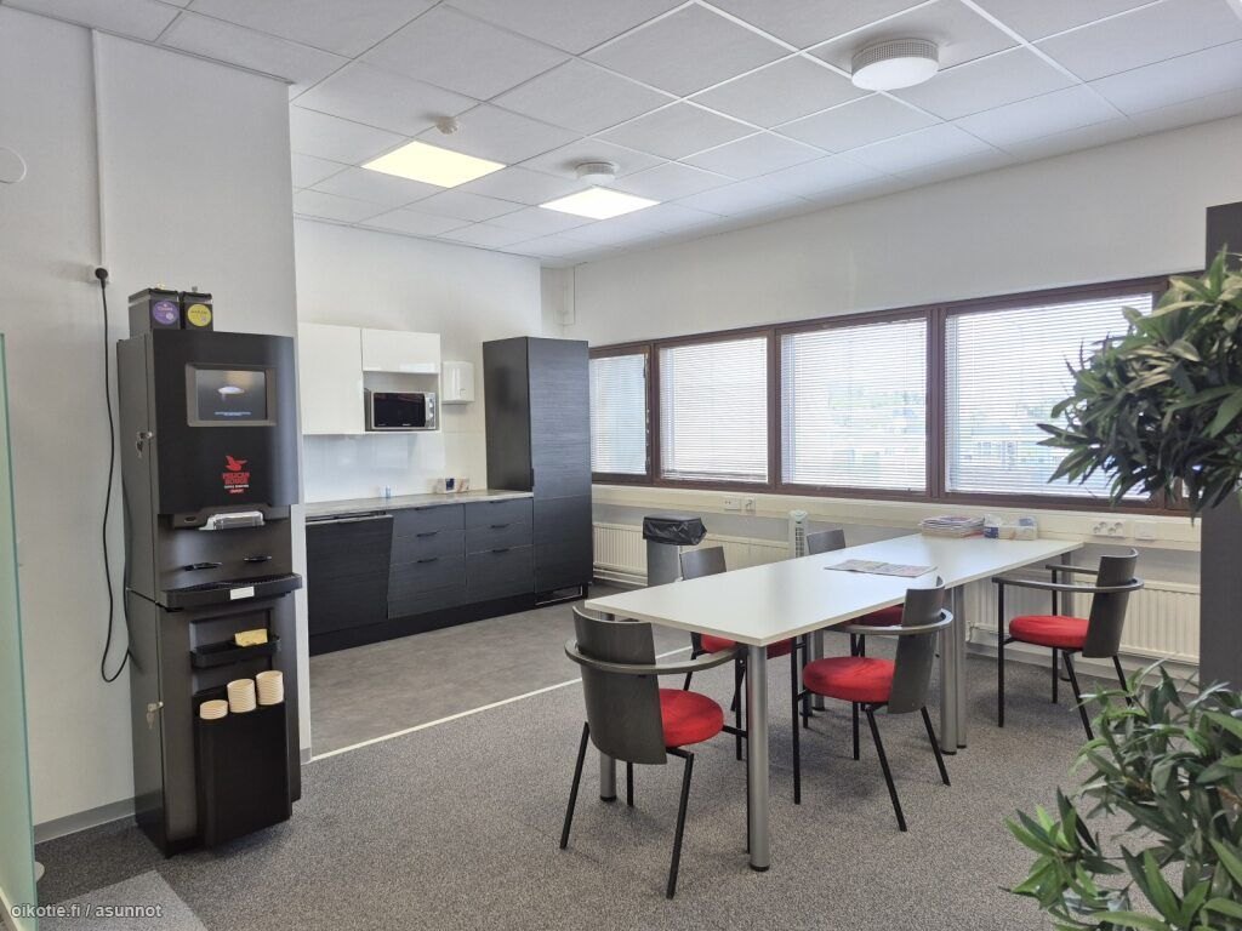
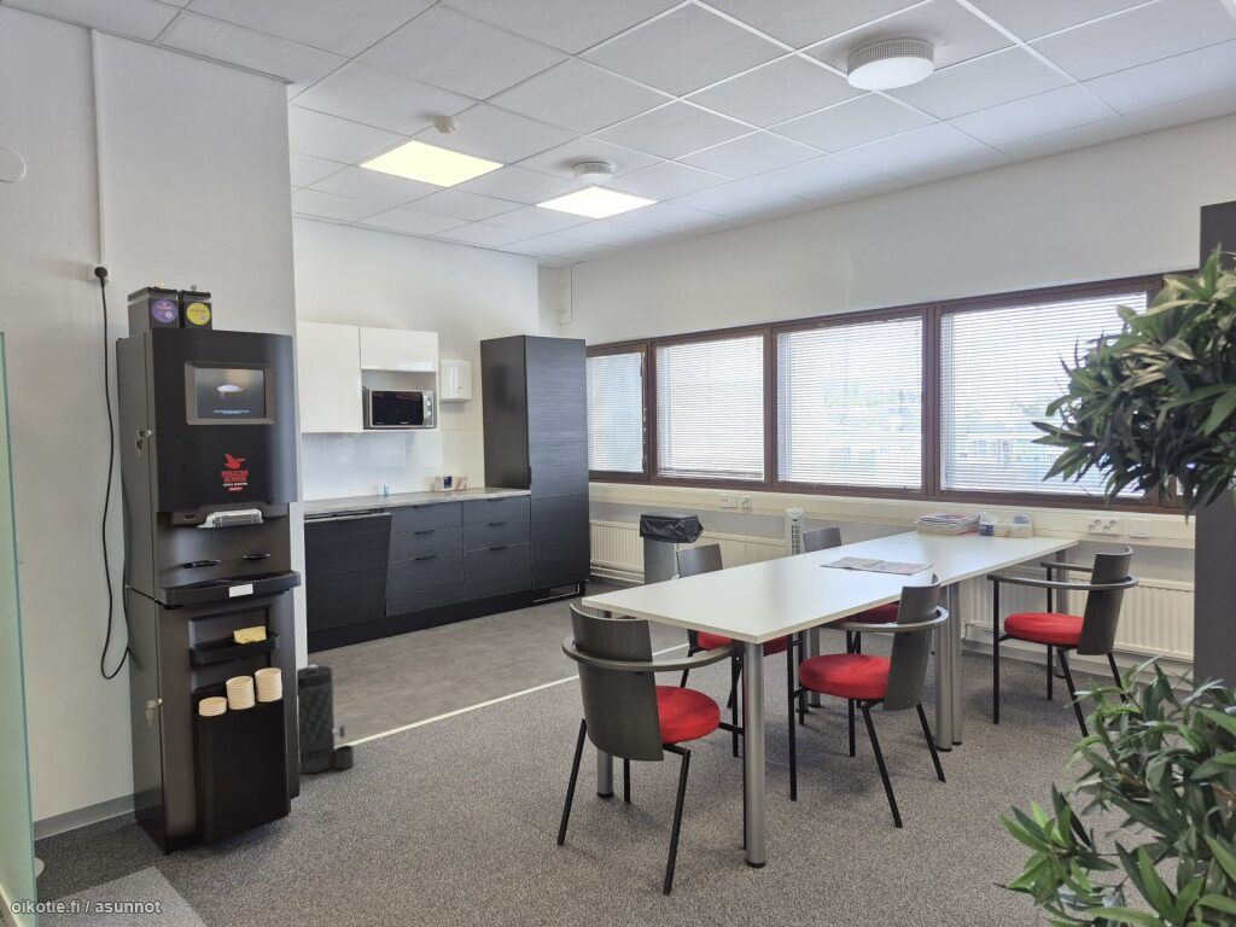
+ canister [296,664,355,775]
